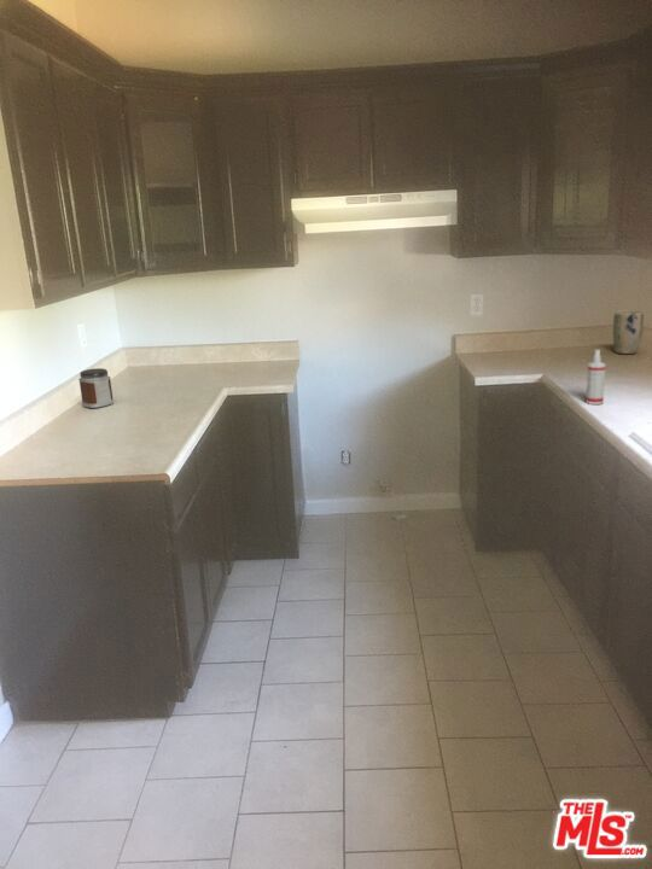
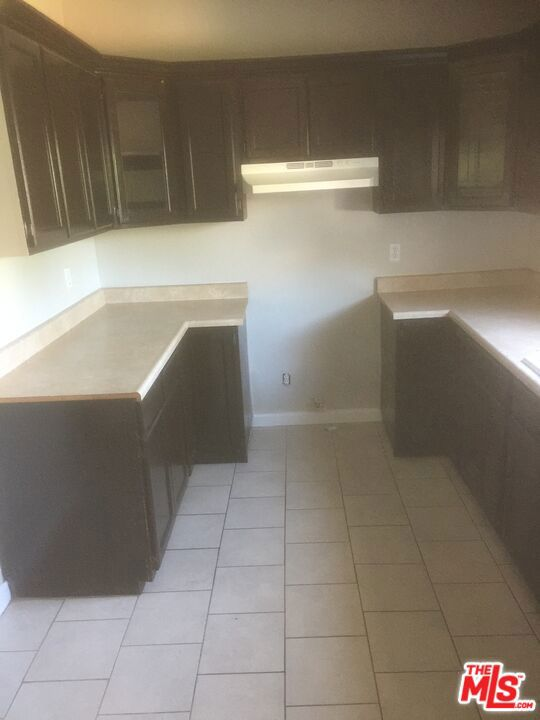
- plant pot [612,309,645,355]
- spray bottle [584,349,606,406]
- jar [77,367,115,409]
